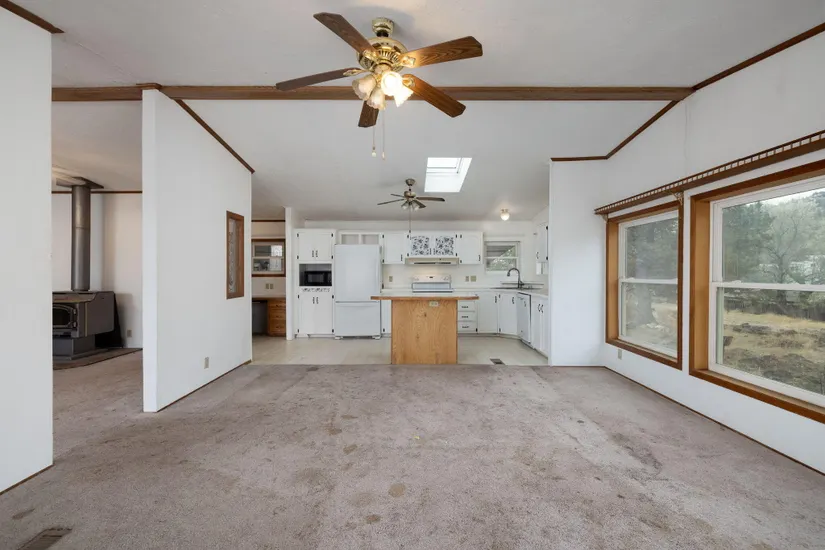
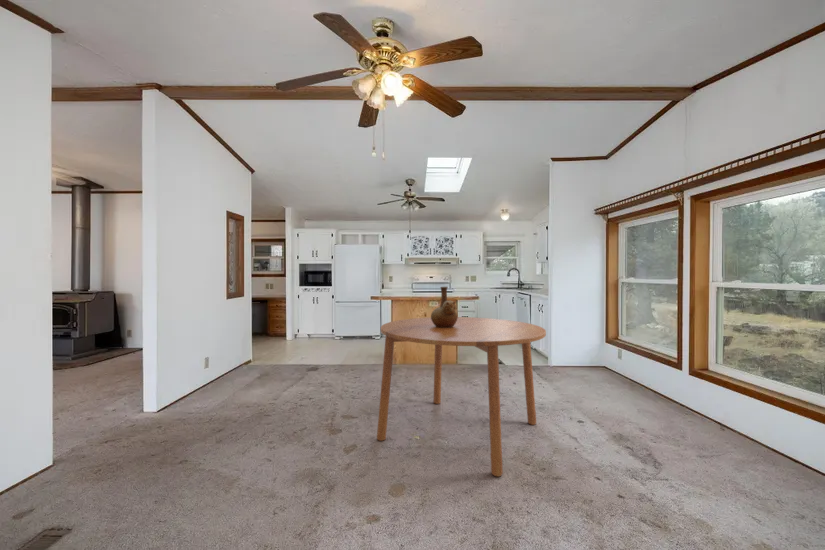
+ dining table [376,316,547,478]
+ vase [430,286,459,328]
